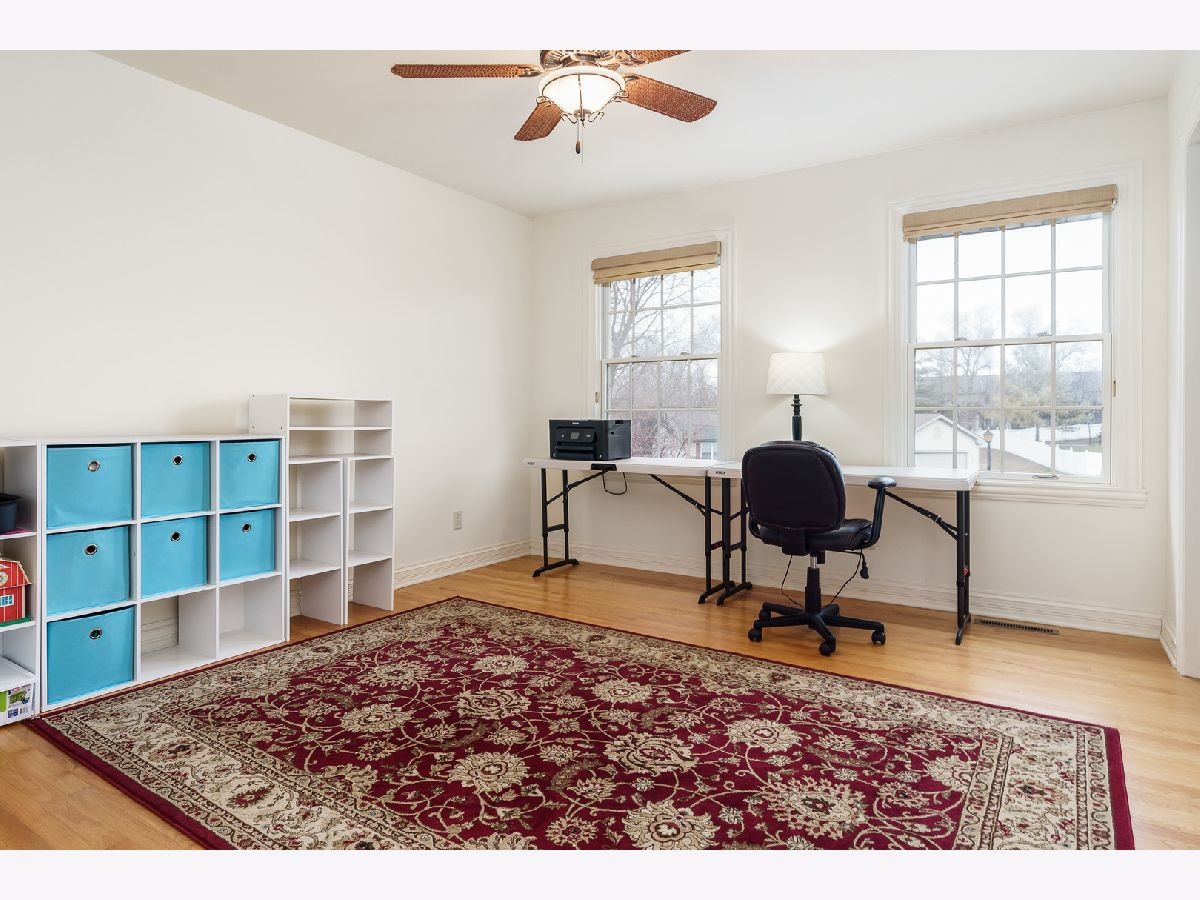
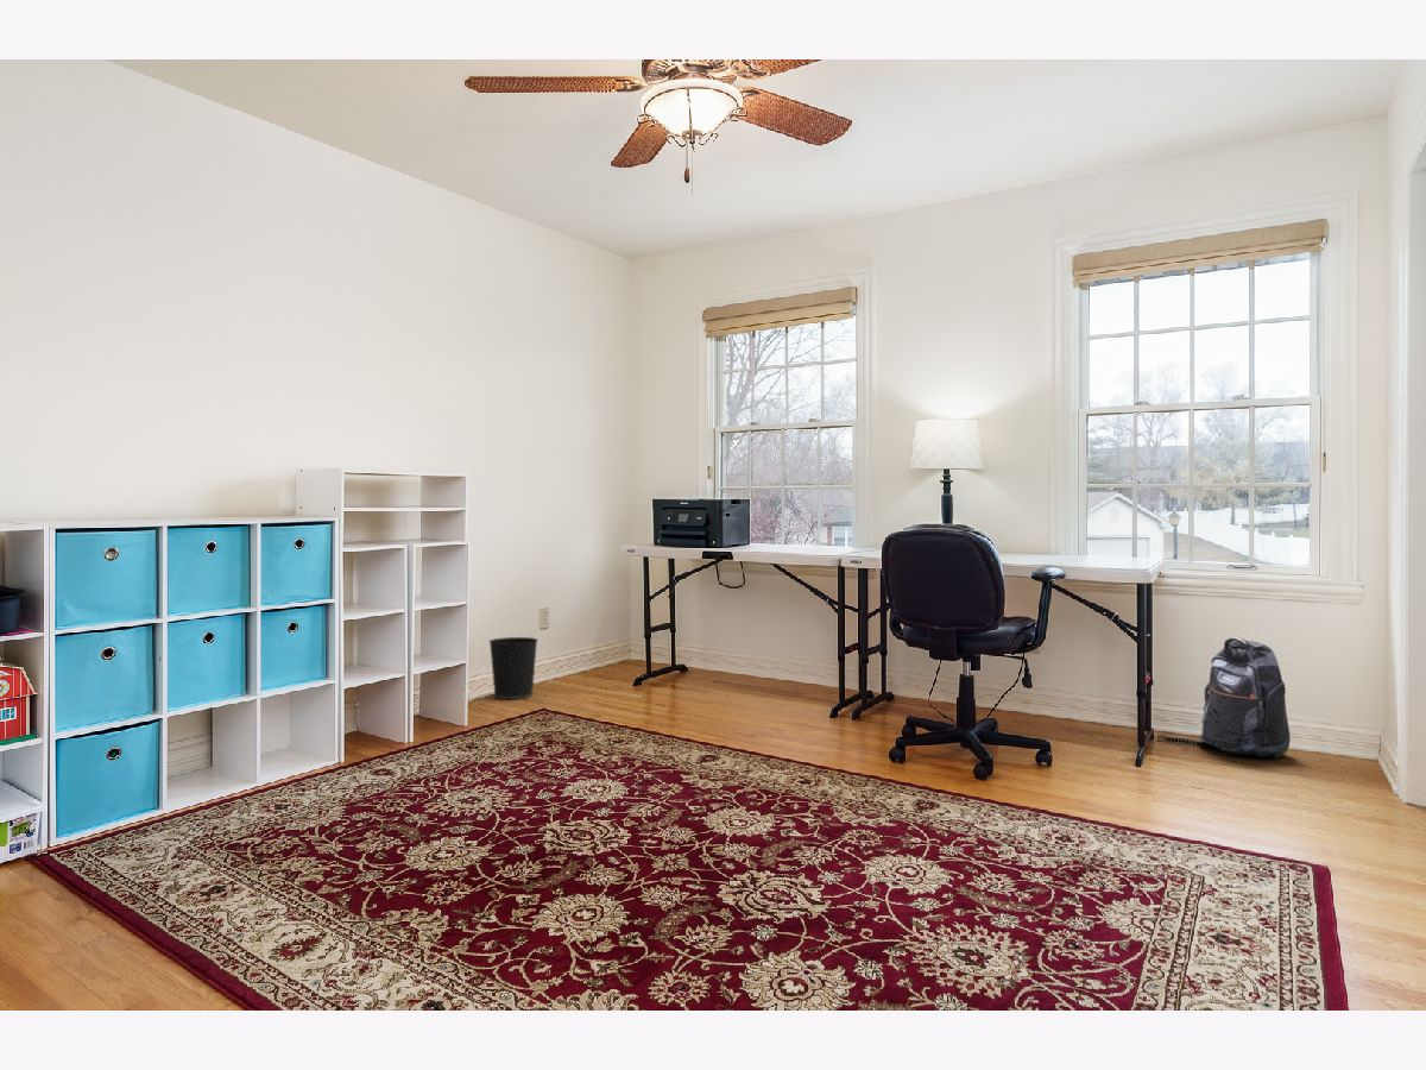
+ wastebasket [487,636,540,700]
+ backpack [1198,636,1292,759]
